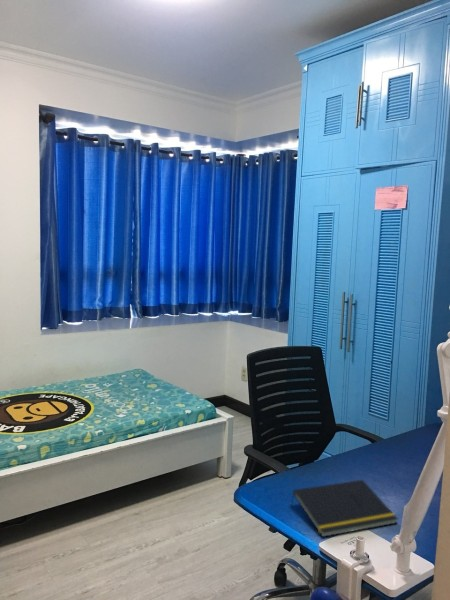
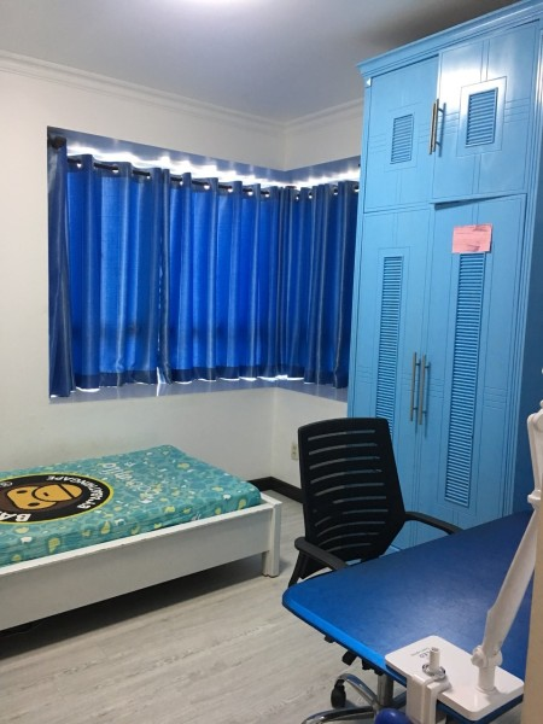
- notepad [290,479,399,538]
